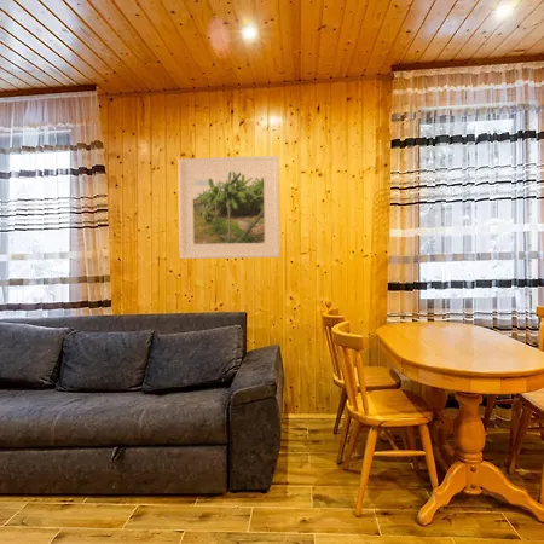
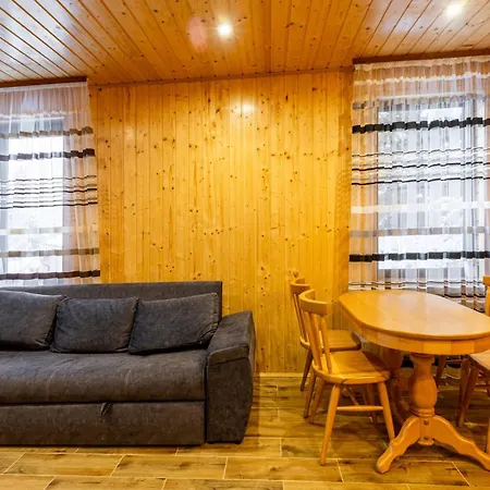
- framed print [178,155,280,260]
